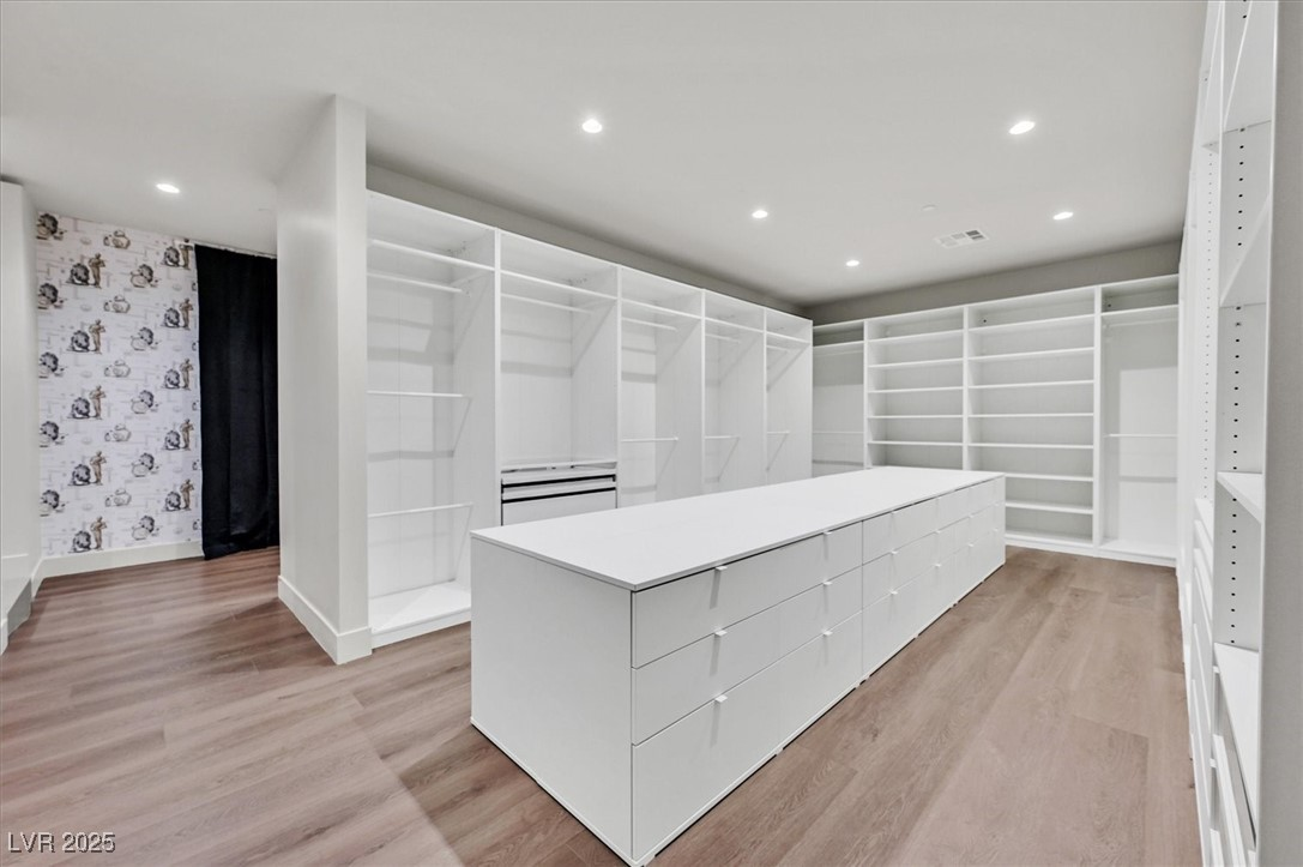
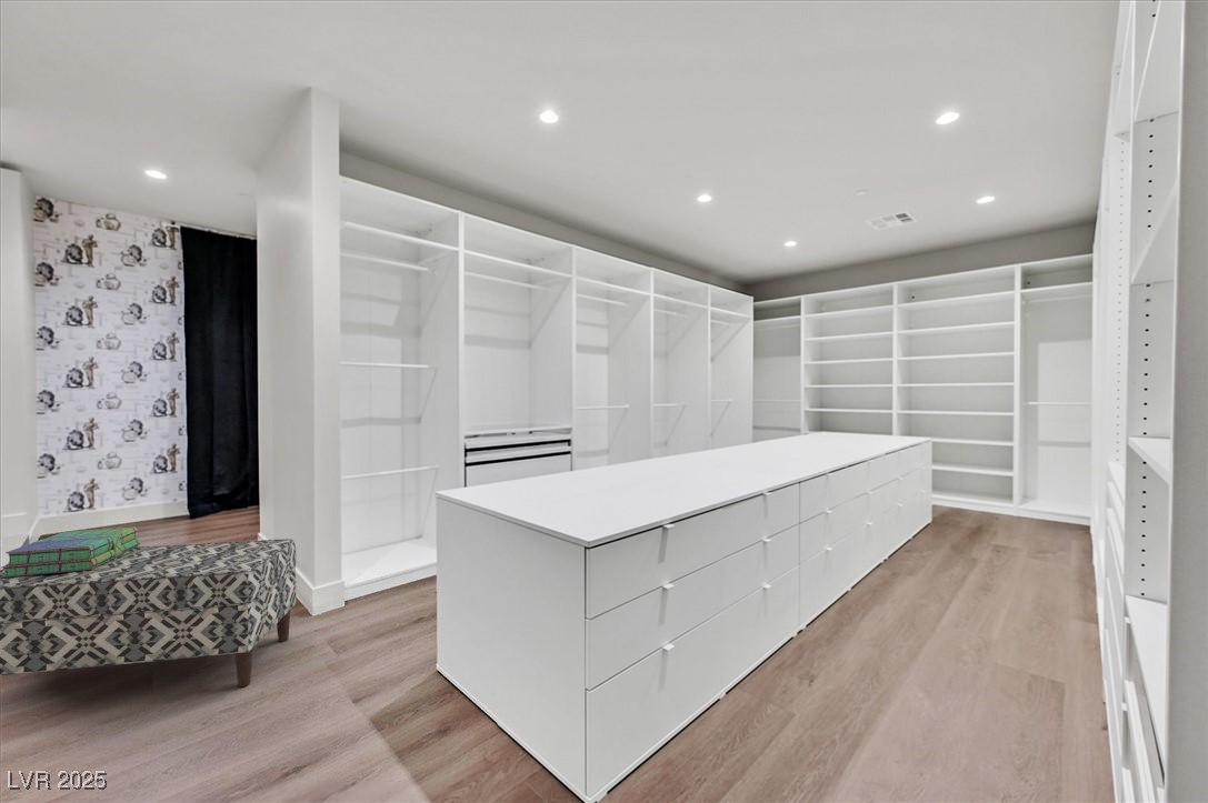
+ stack of books [0,526,141,578]
+ bench [0,538,298,687]
